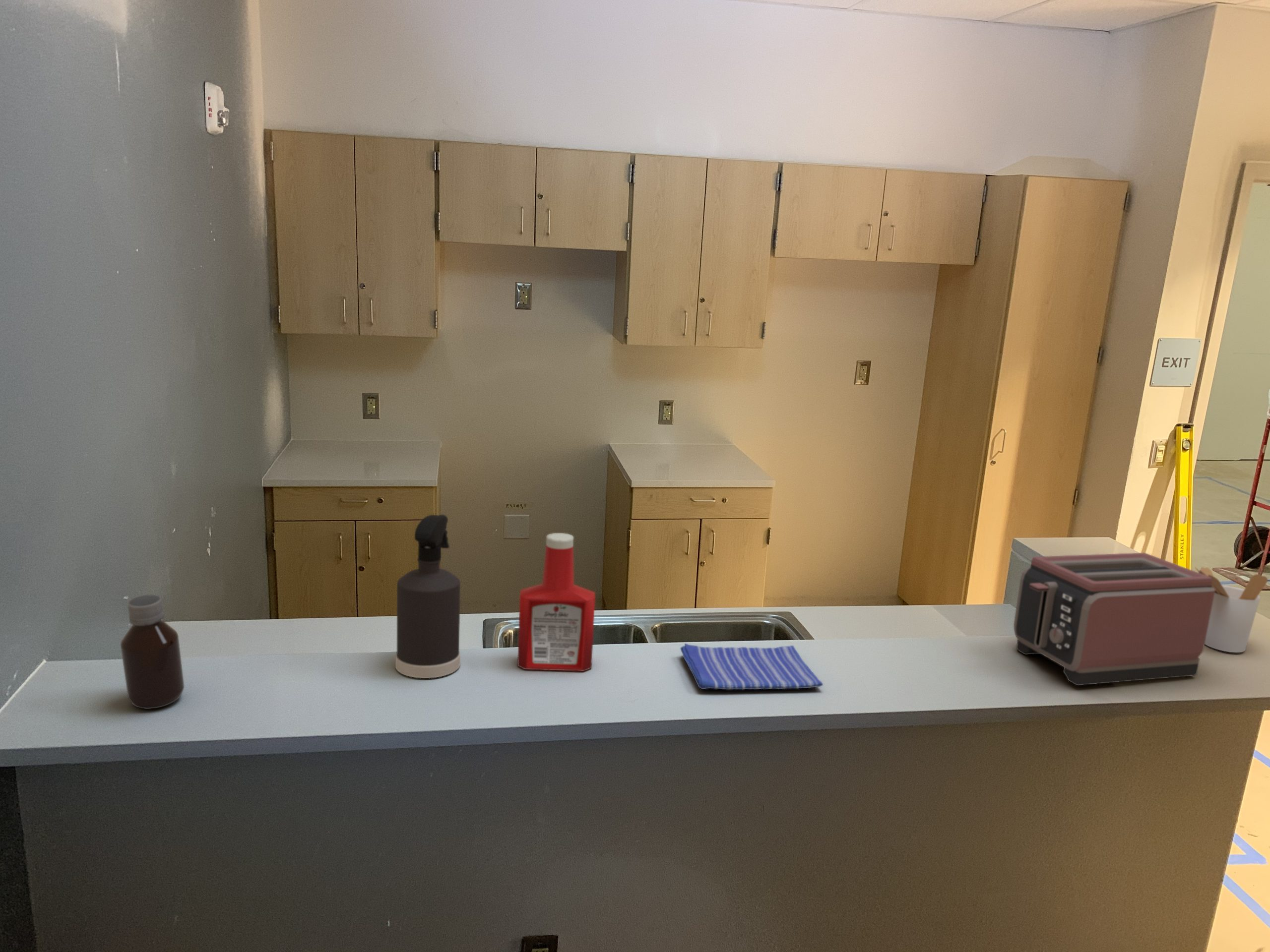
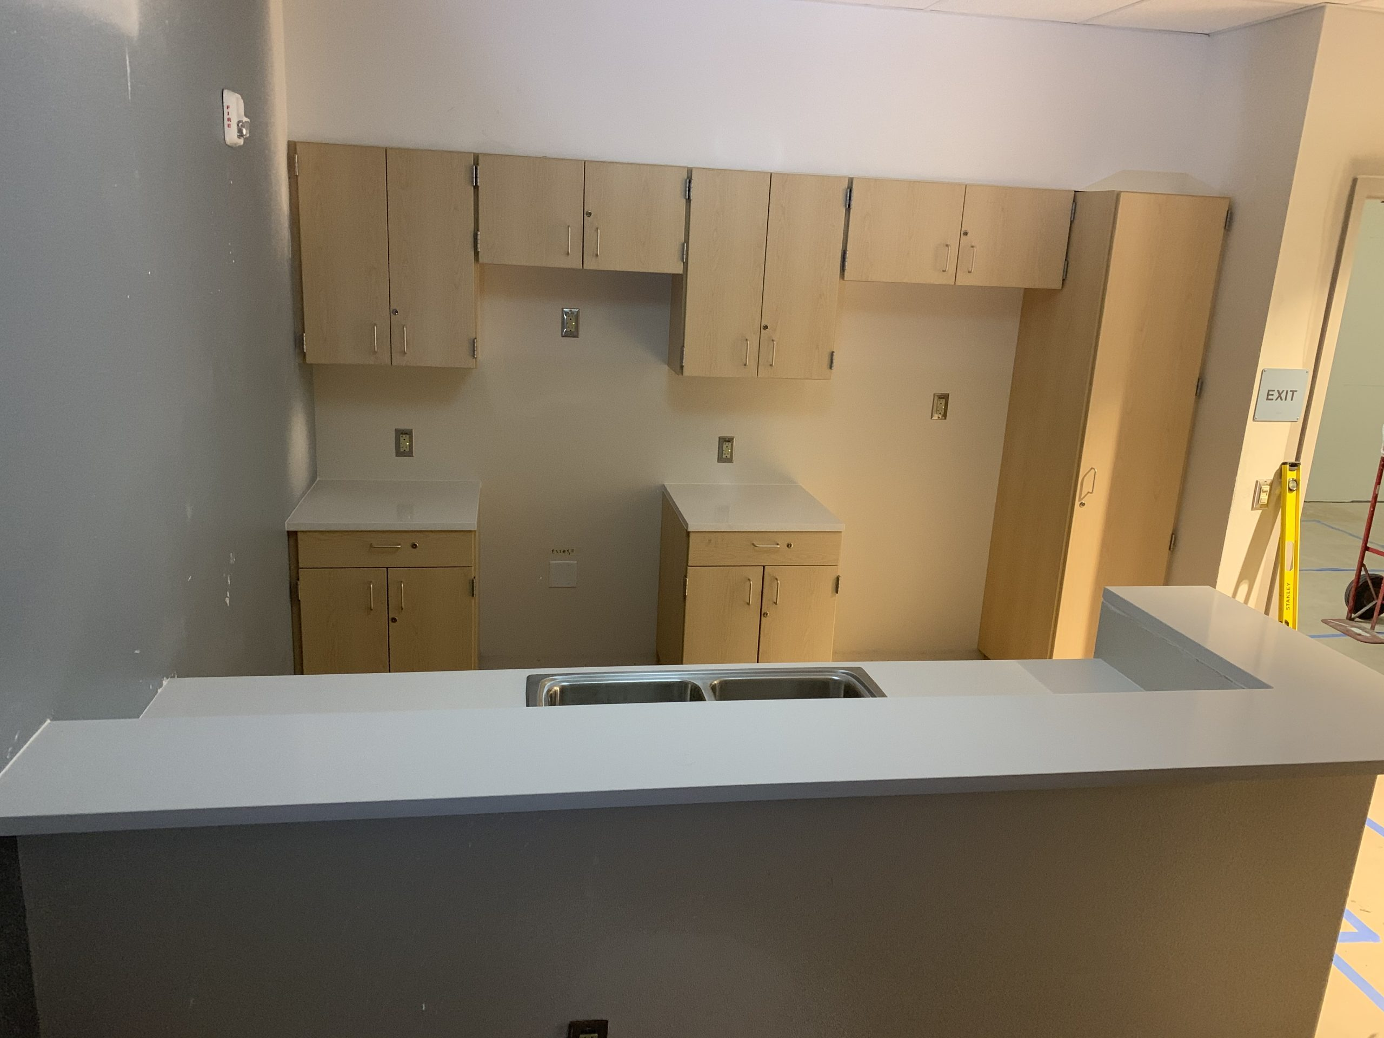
- bottle [120,595,185,710]
- dish towel [680,643,824,690]
- toaster [1013,552,1215,686]
- utensil holder [1195,566,1268,653]
- soap bottle [517,533,596,672]
- spray bottle [395,514,461,679]
